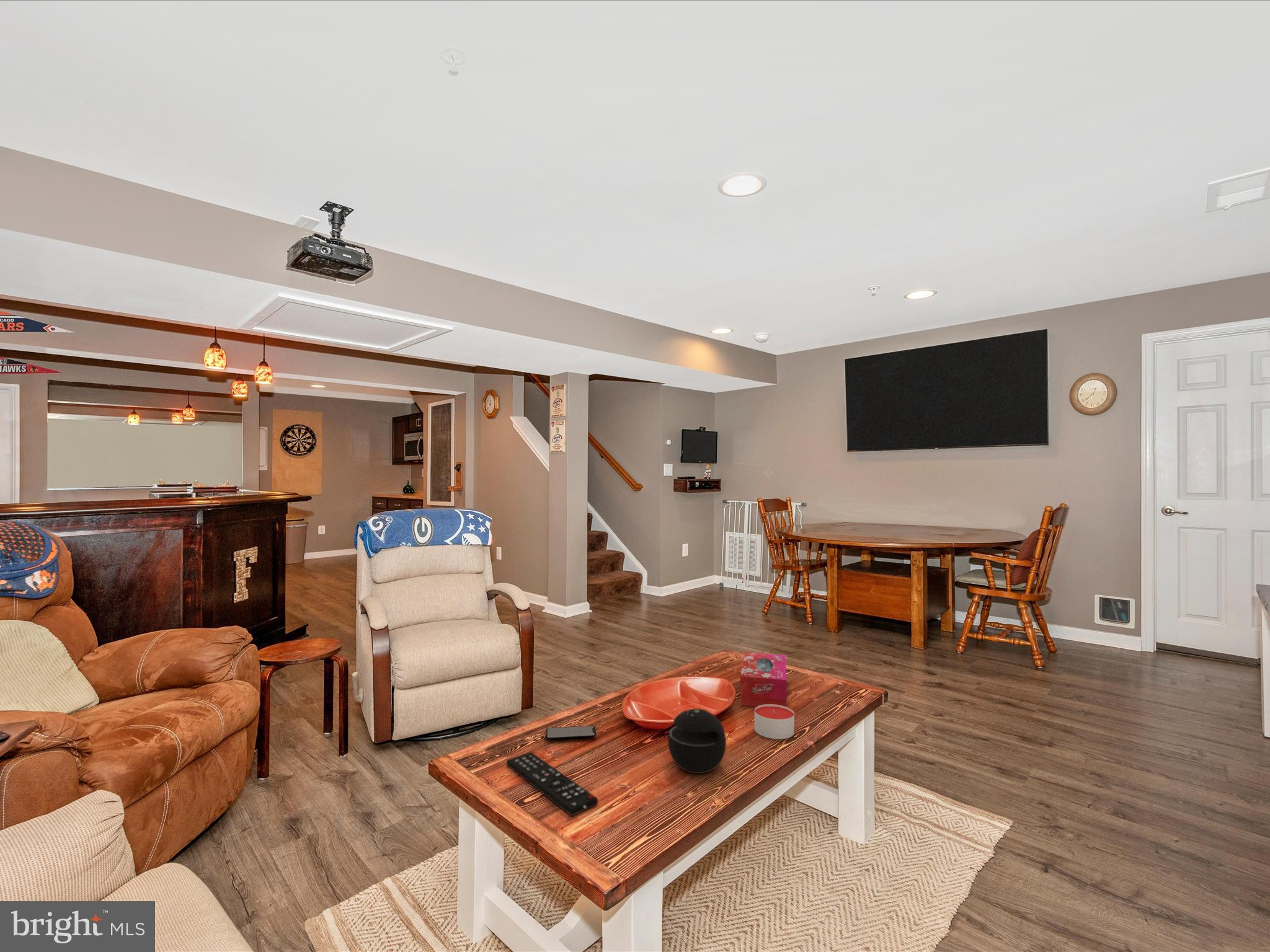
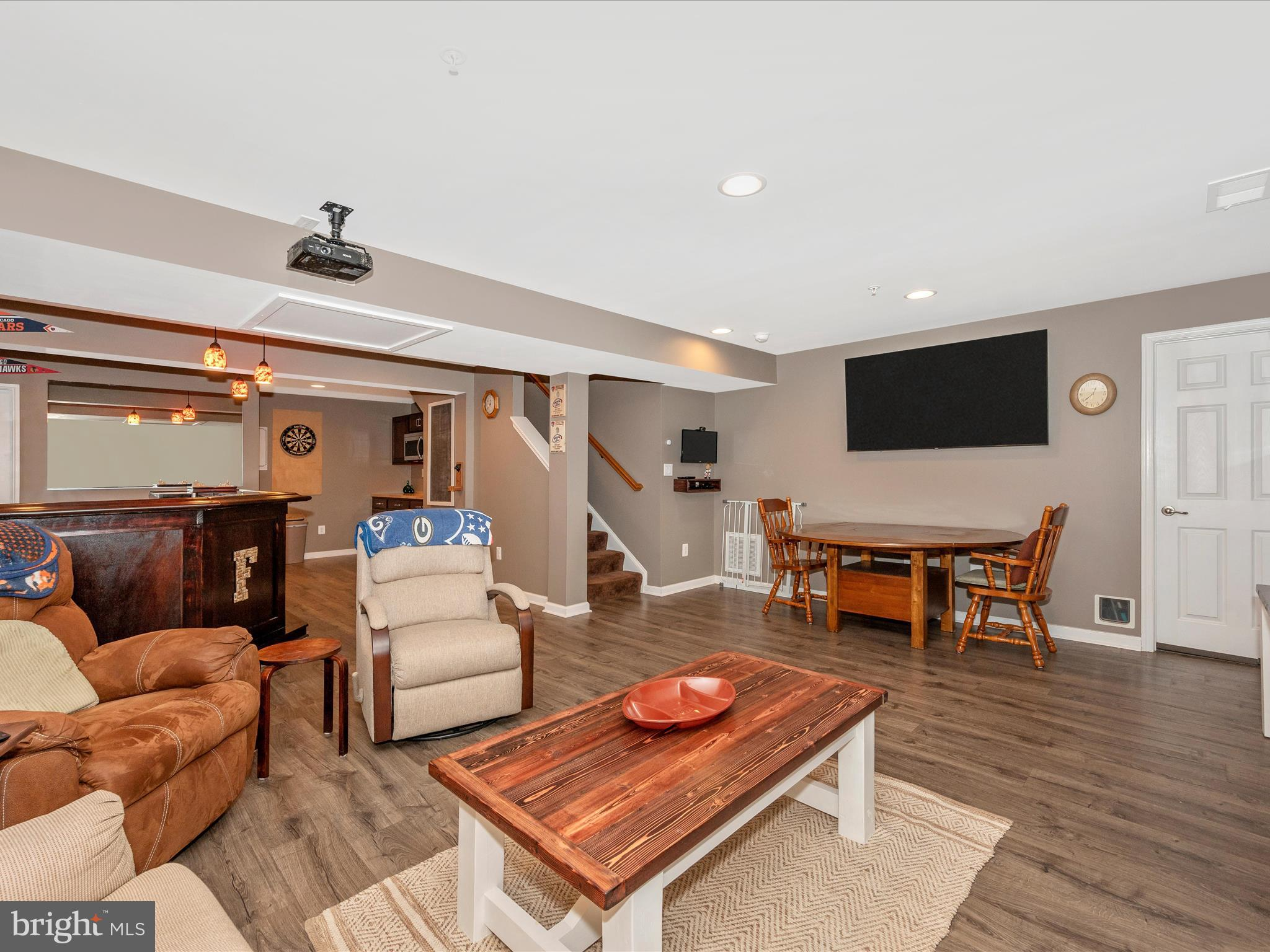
- smartphone [545,725,597,740]
- candle [754,704,795,740]
- remote control [506,751,598,817]
- tissue box [740,651,787,707]
- speaker [667,708,727,774]
